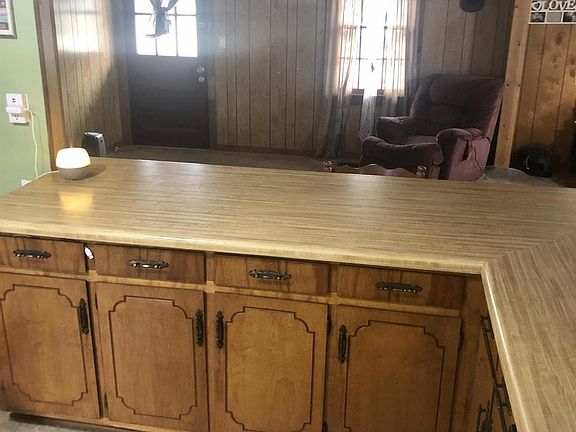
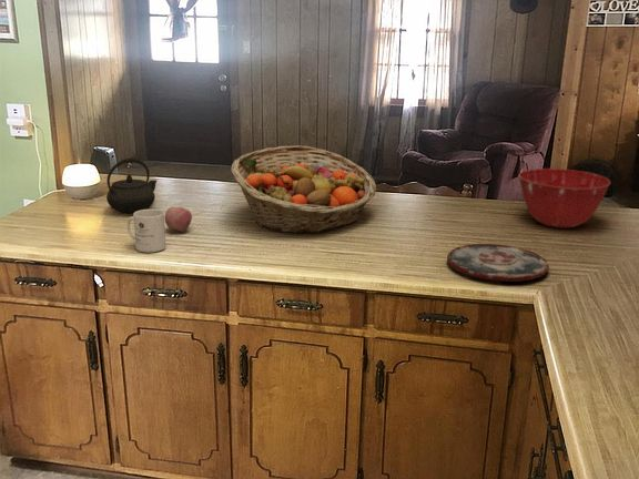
+ plate [446,243,550,283]
+ fruit basket [230,144,377,235]
+ kettle [105,157,158,215]
+ mug [126,208,166,254]
+ mixing bowl [518,167,611,230]
+ apple [164,206,193,233]
